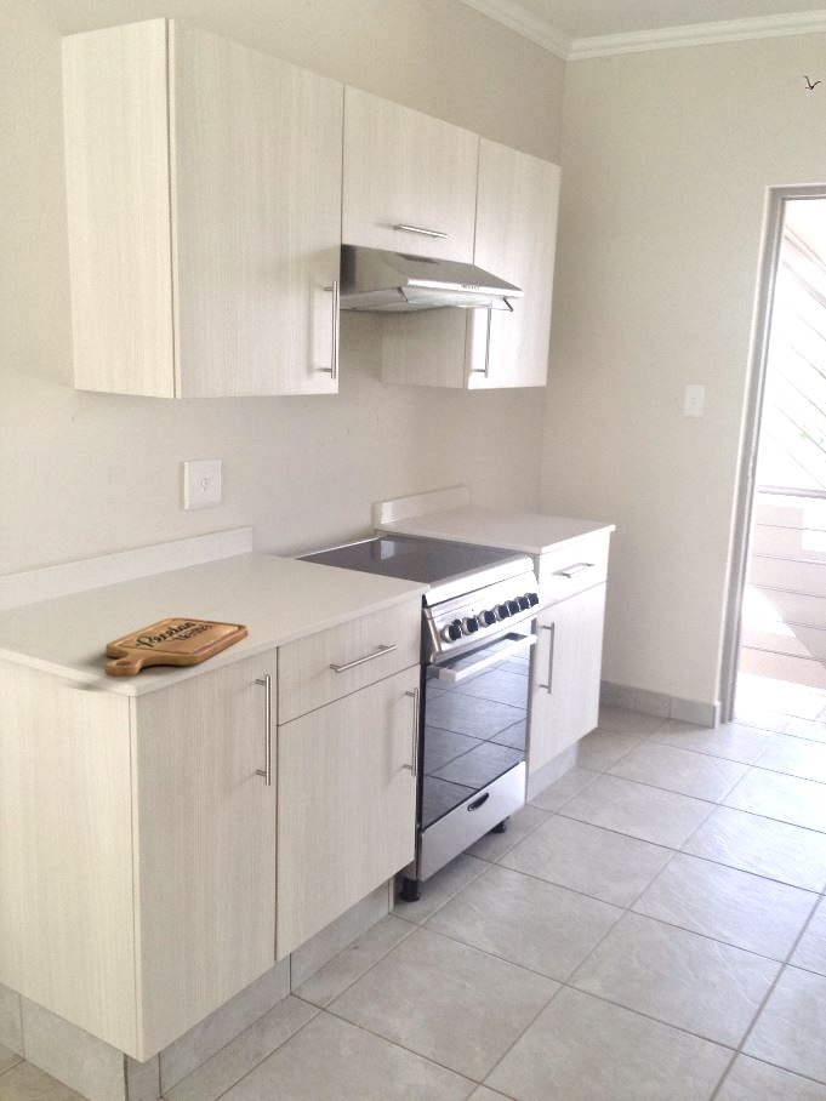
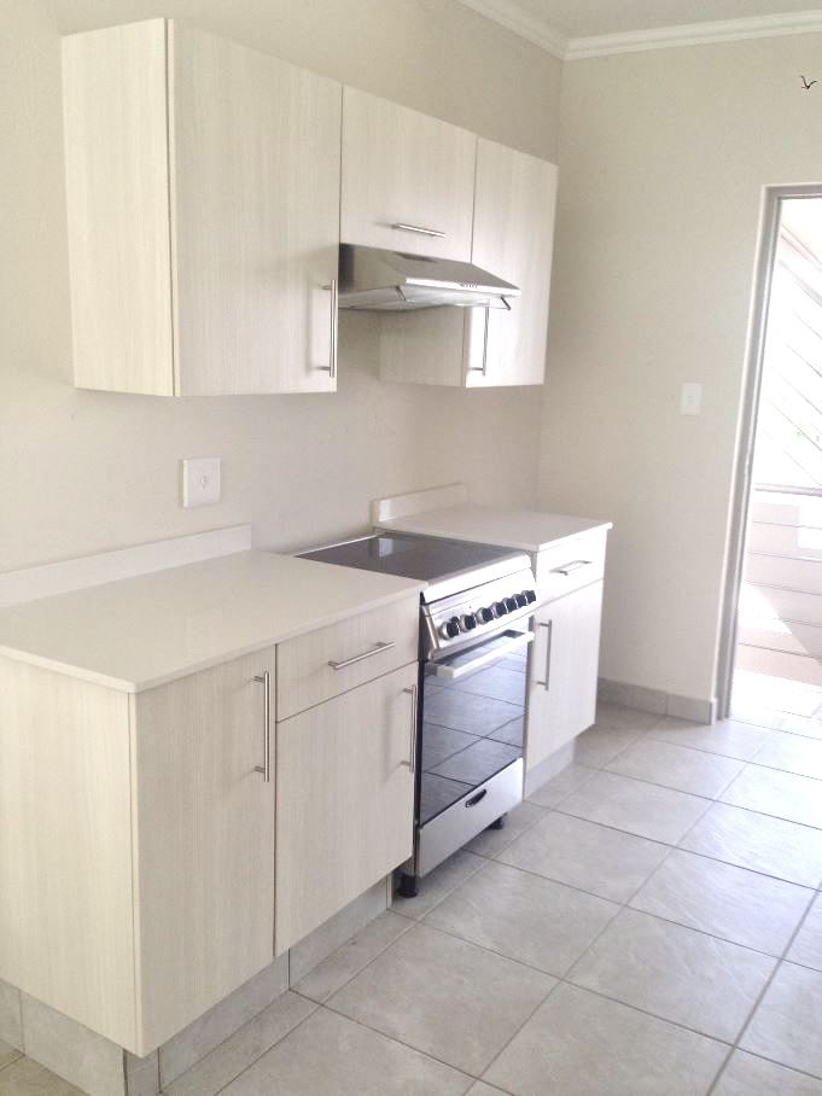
- cutting board [104,616,250,678]
